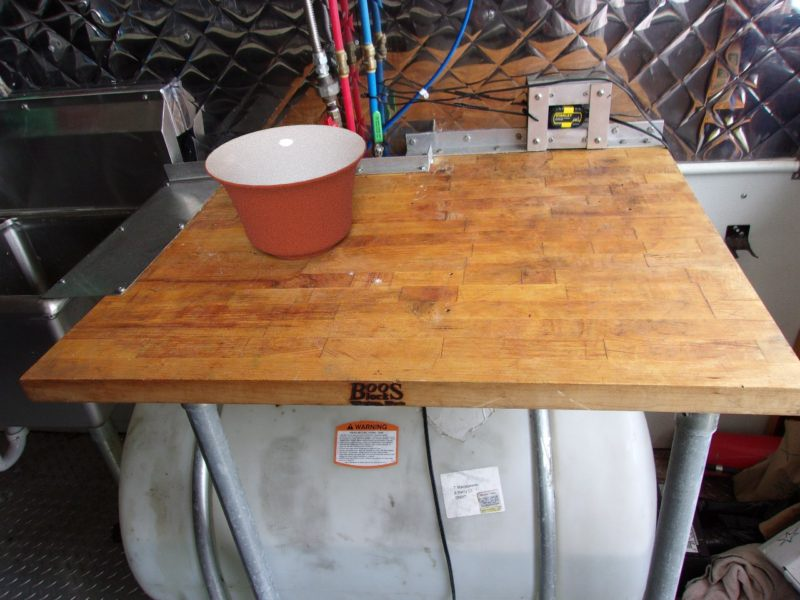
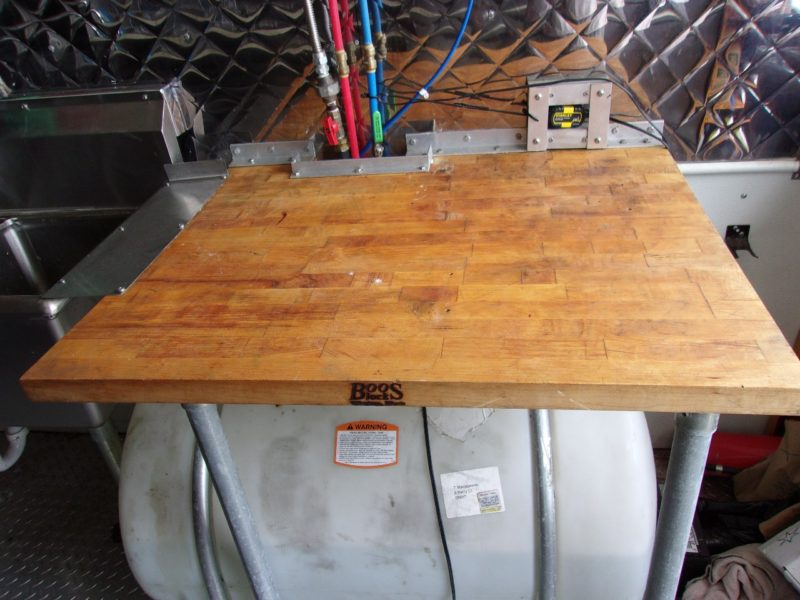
- mixing bowl [204,124,368,261]
